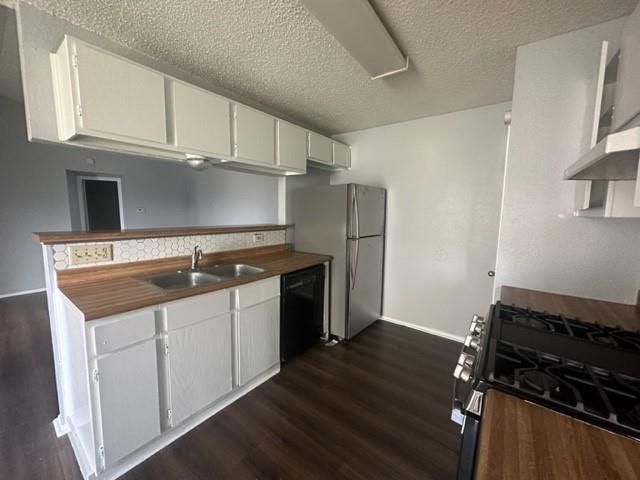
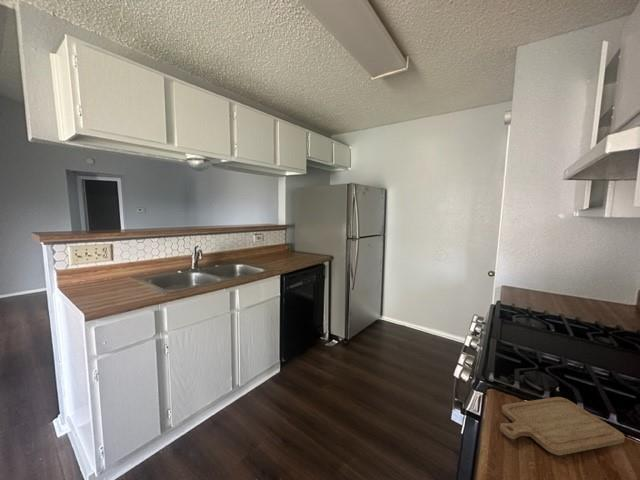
+ chopping board [499,396,626,456]
